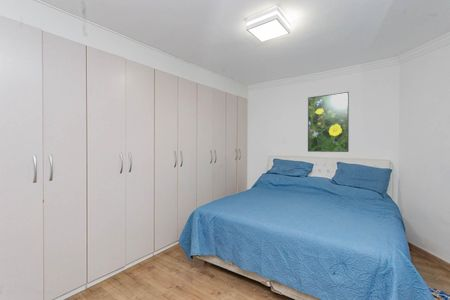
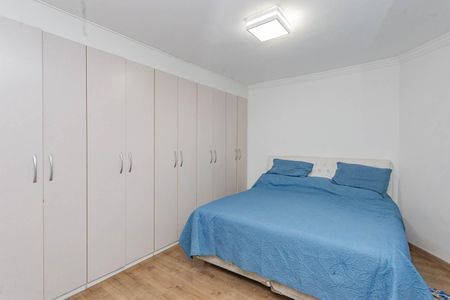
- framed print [307,91,350,153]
